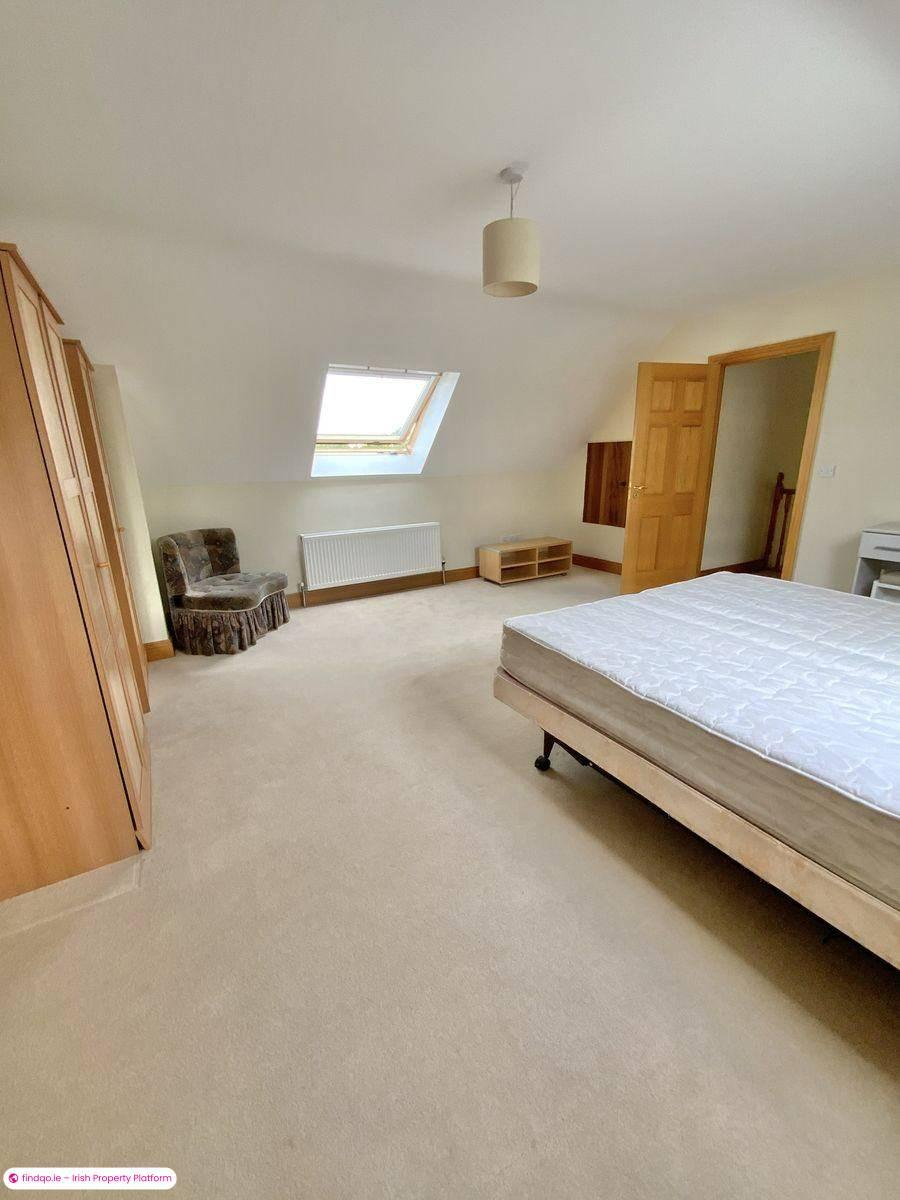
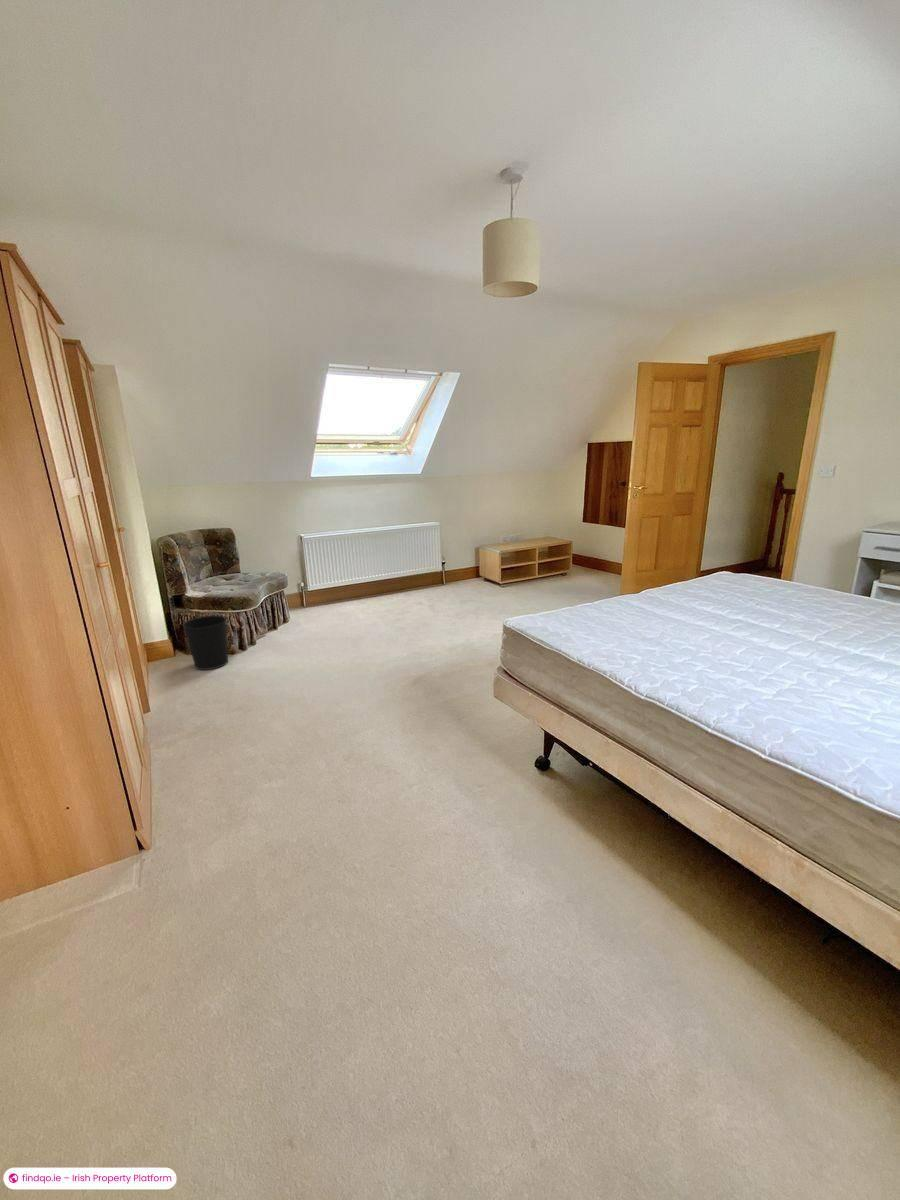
+ wastebasket [182,615,229,671]
